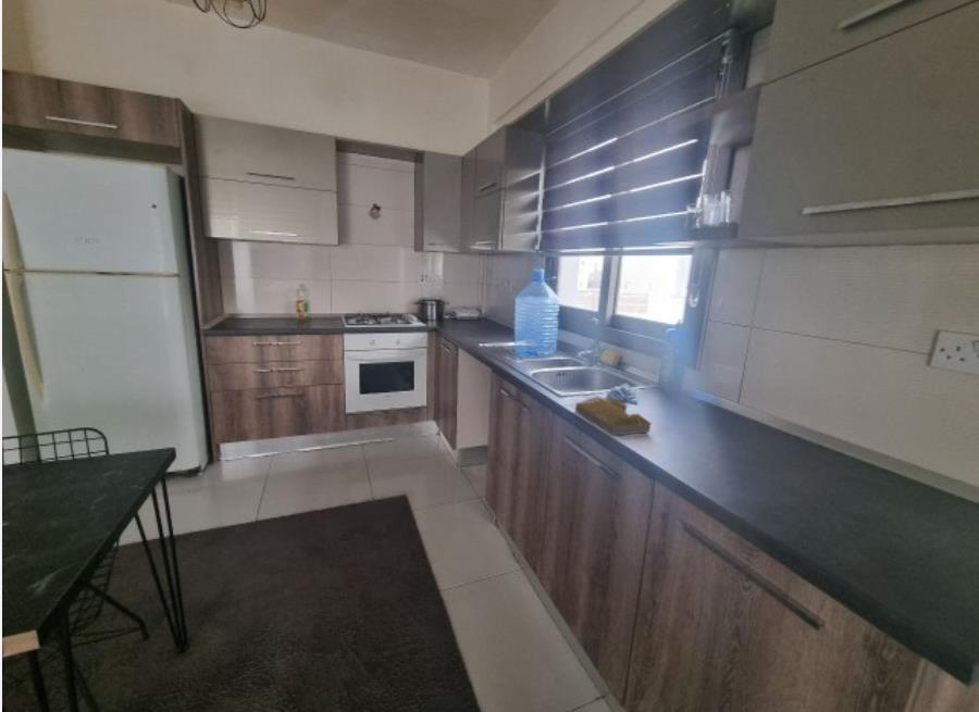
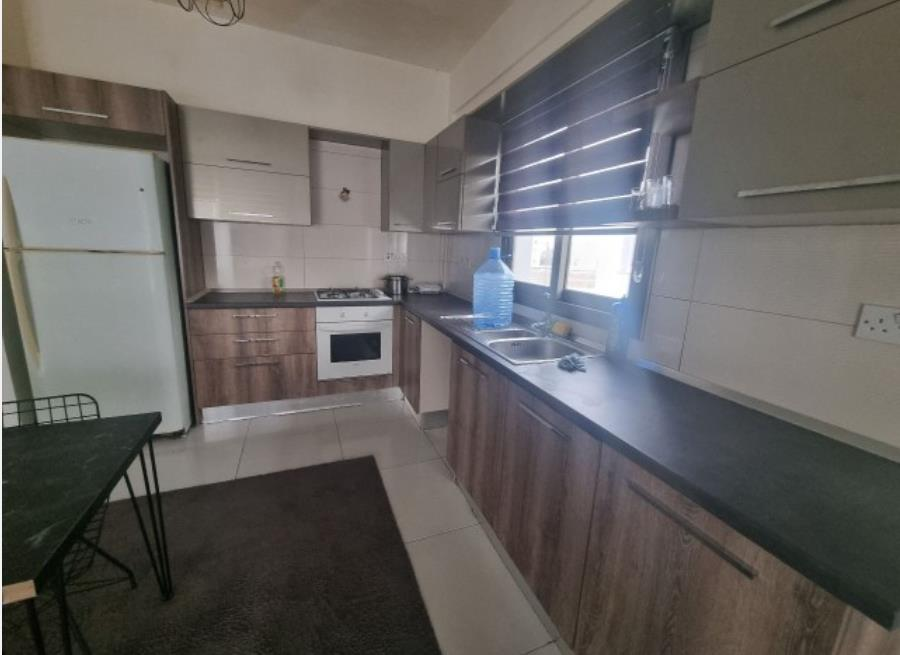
- architectural model [574,396,653,436]
